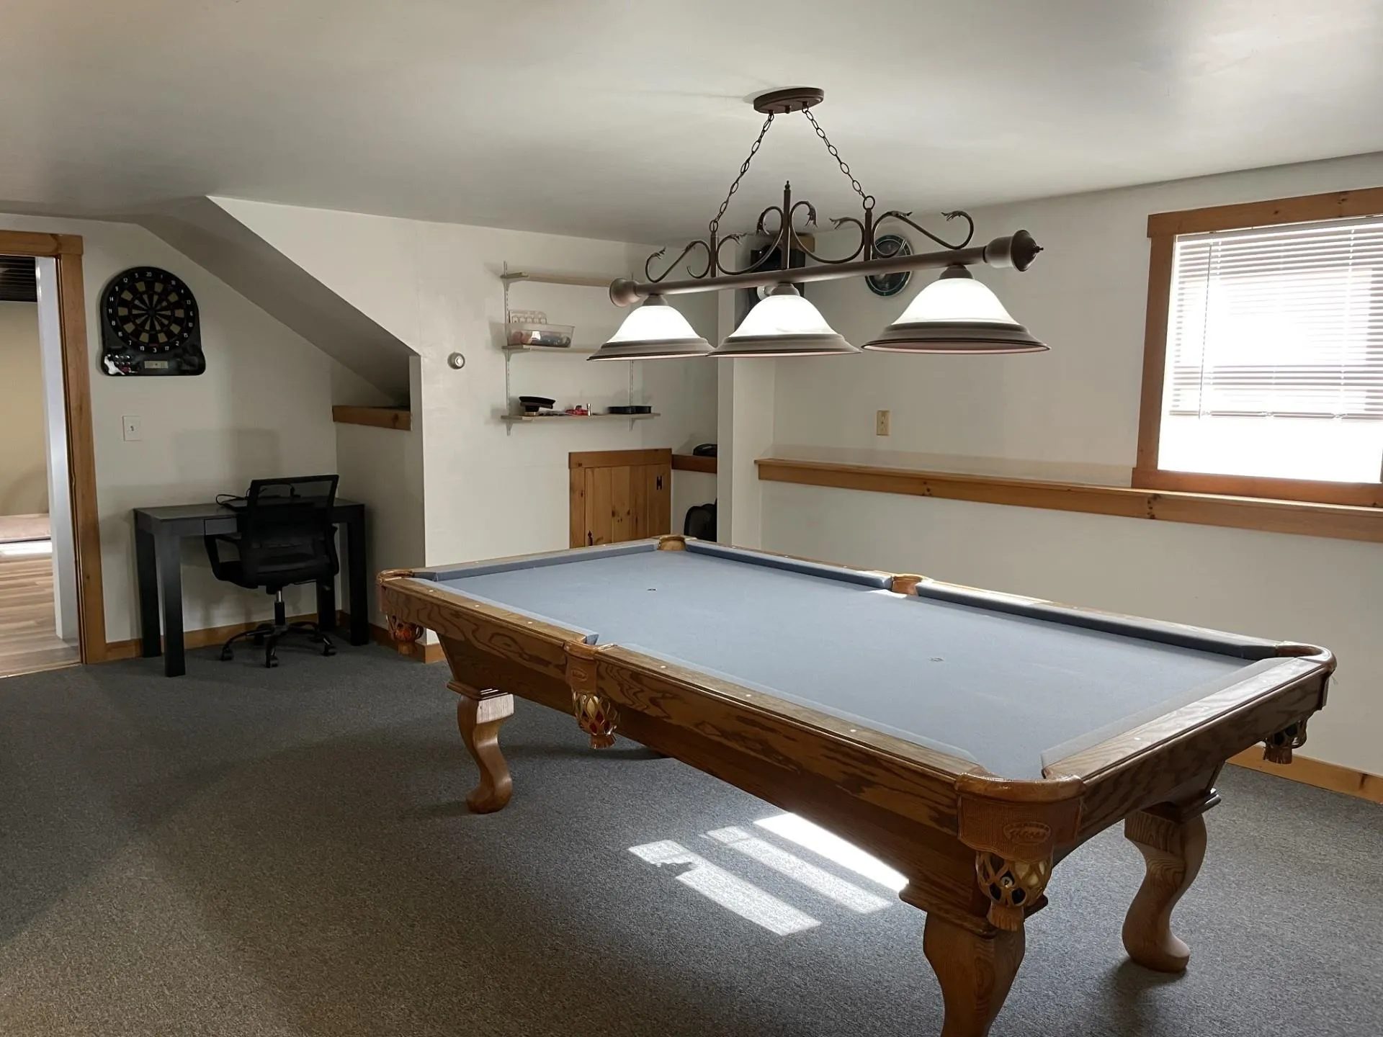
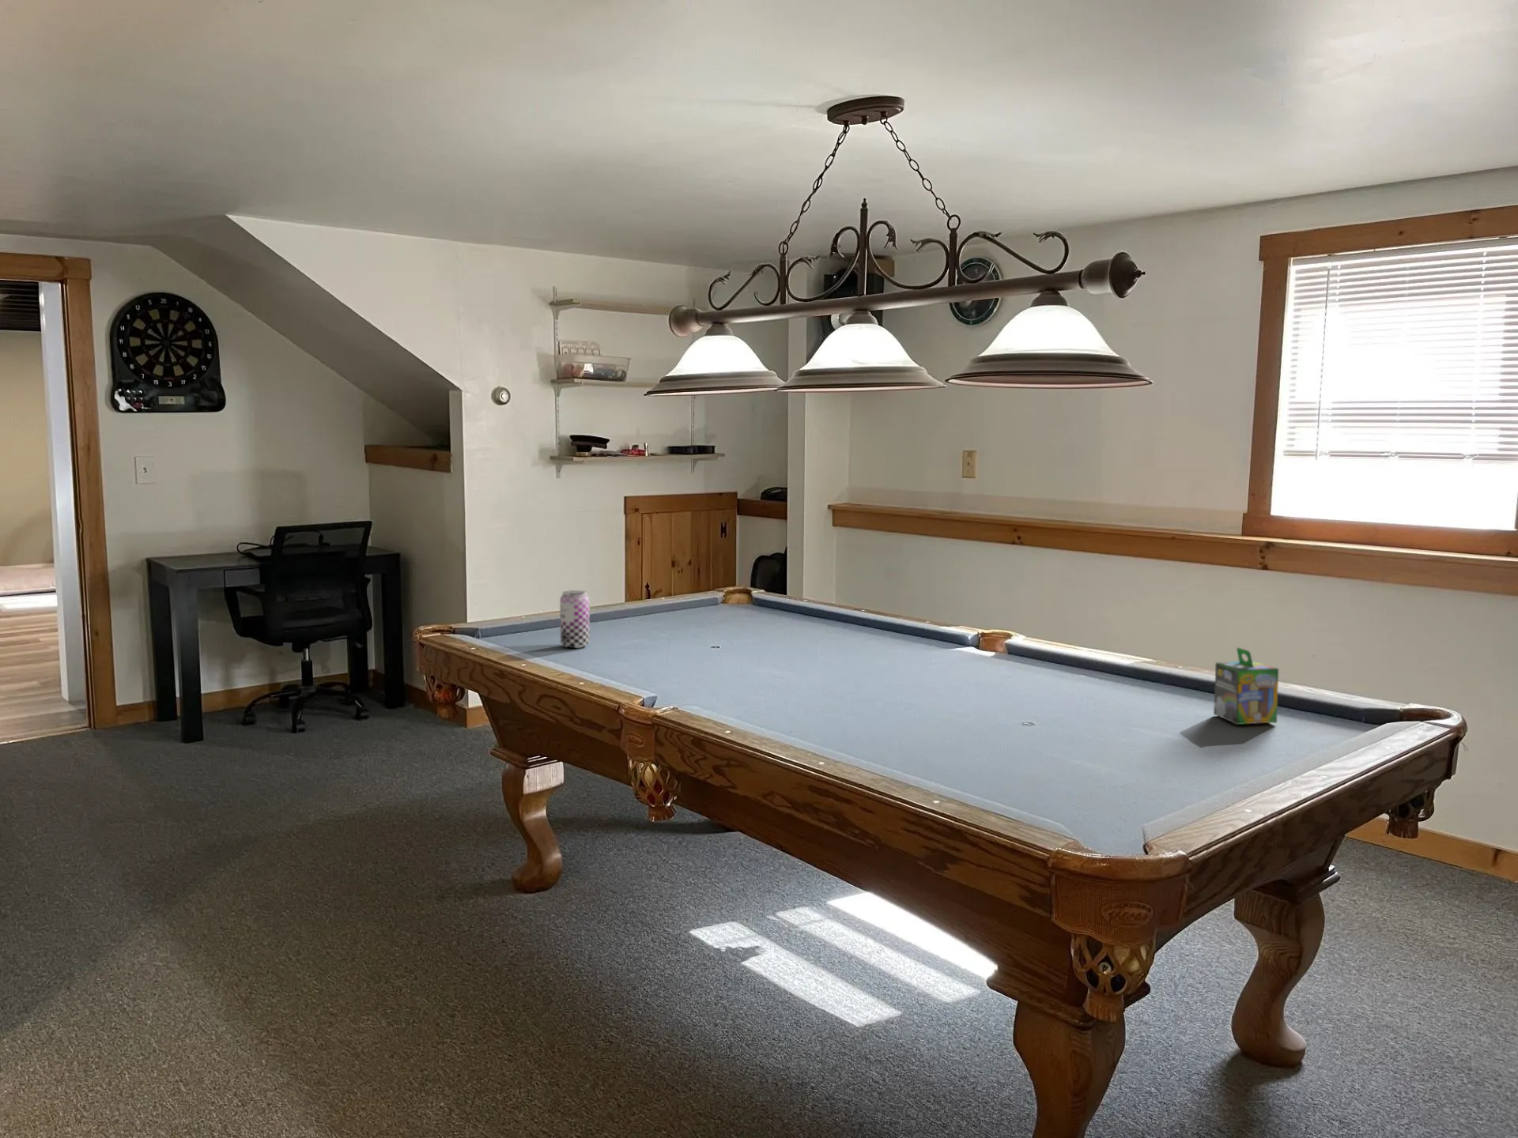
+ chalk box [1213,647,1279,726]
+ beer can [559,589,590,649]
